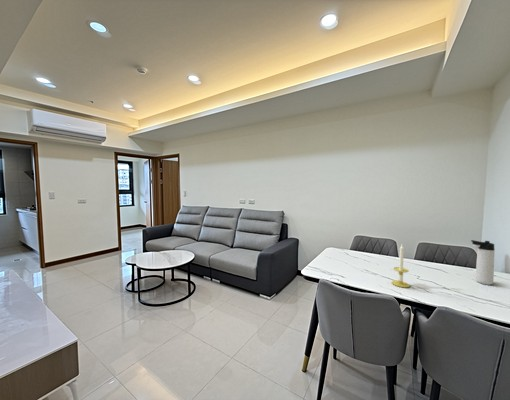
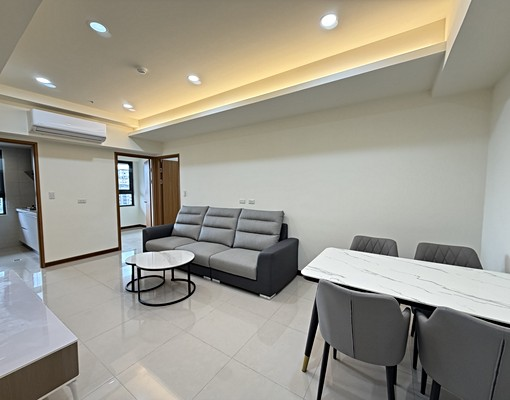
- candle [391,244,411,288]
- thermos bottle [470,239,496,286]
